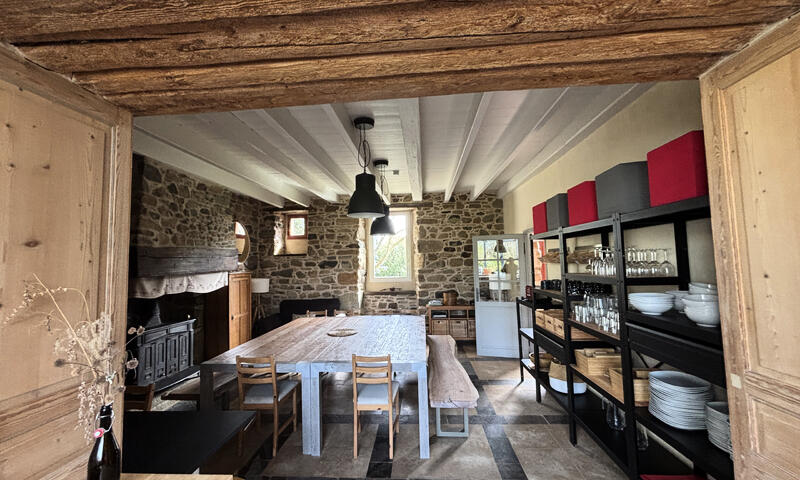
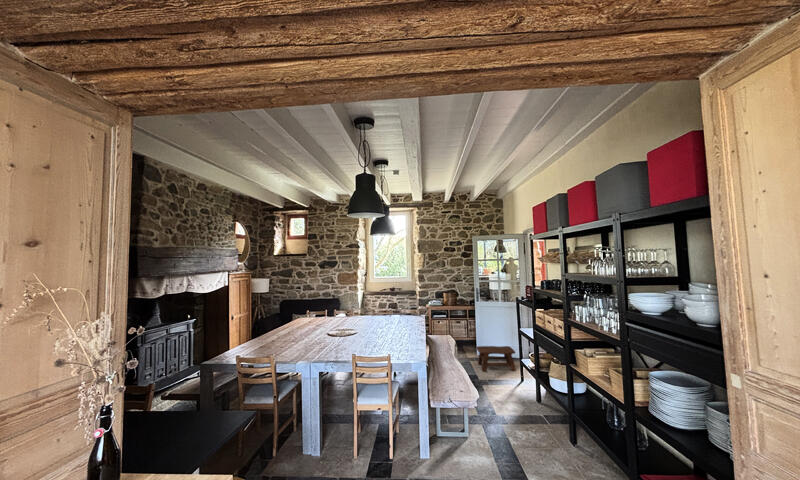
+ stool [475,345,517,373]
